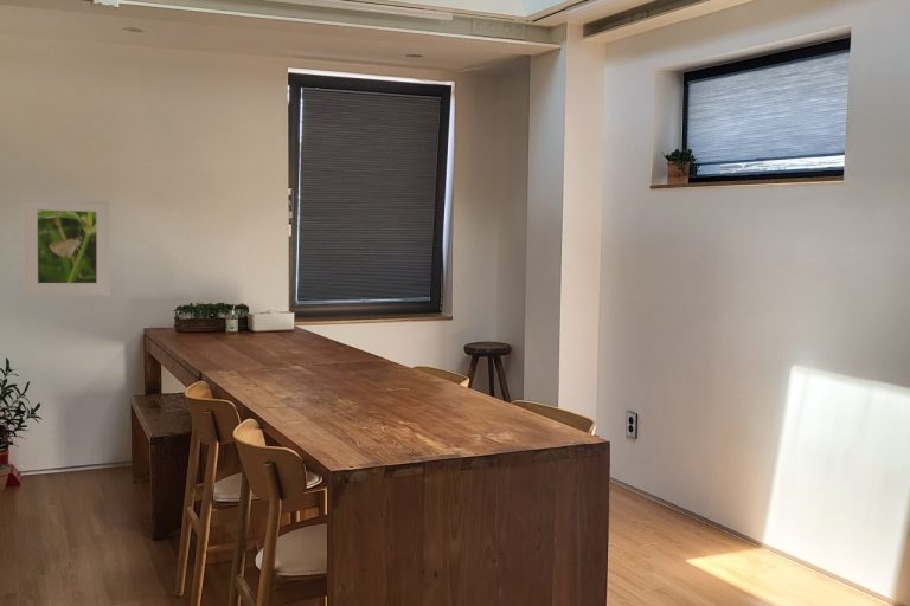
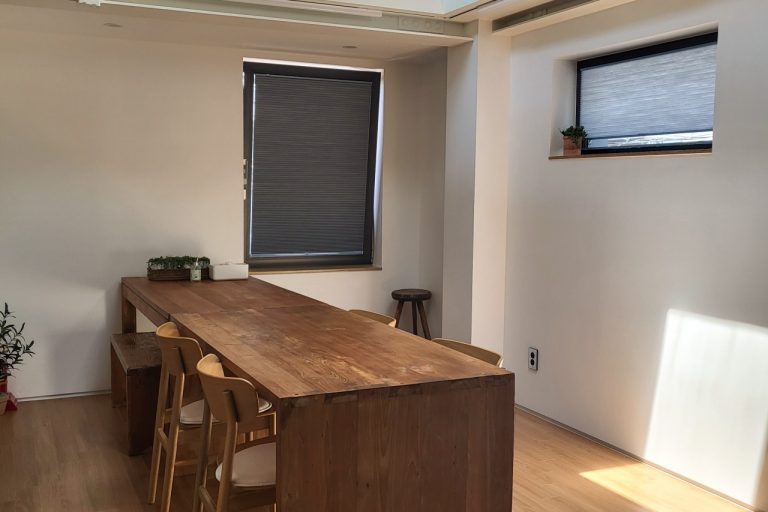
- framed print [21,195,111,297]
